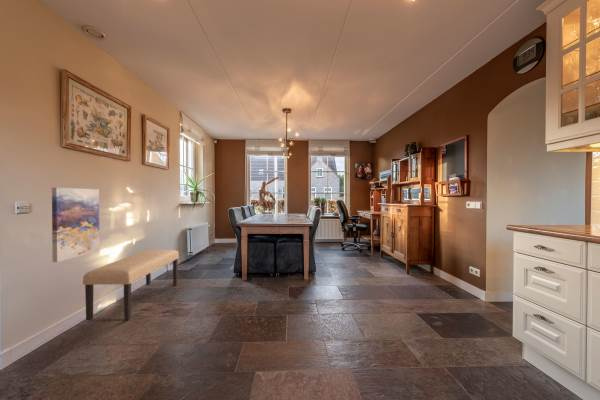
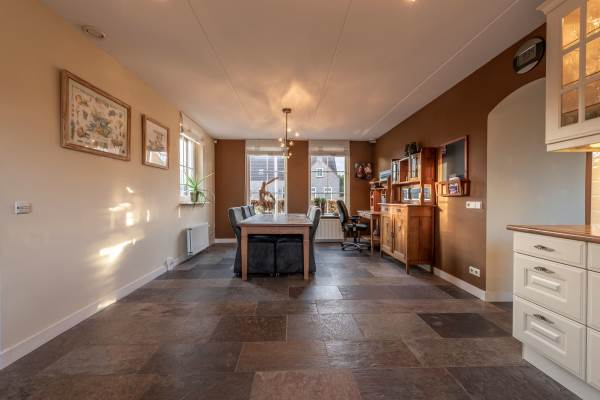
- wall art [51,187,100,263]
- bench [82,249,180,321]
